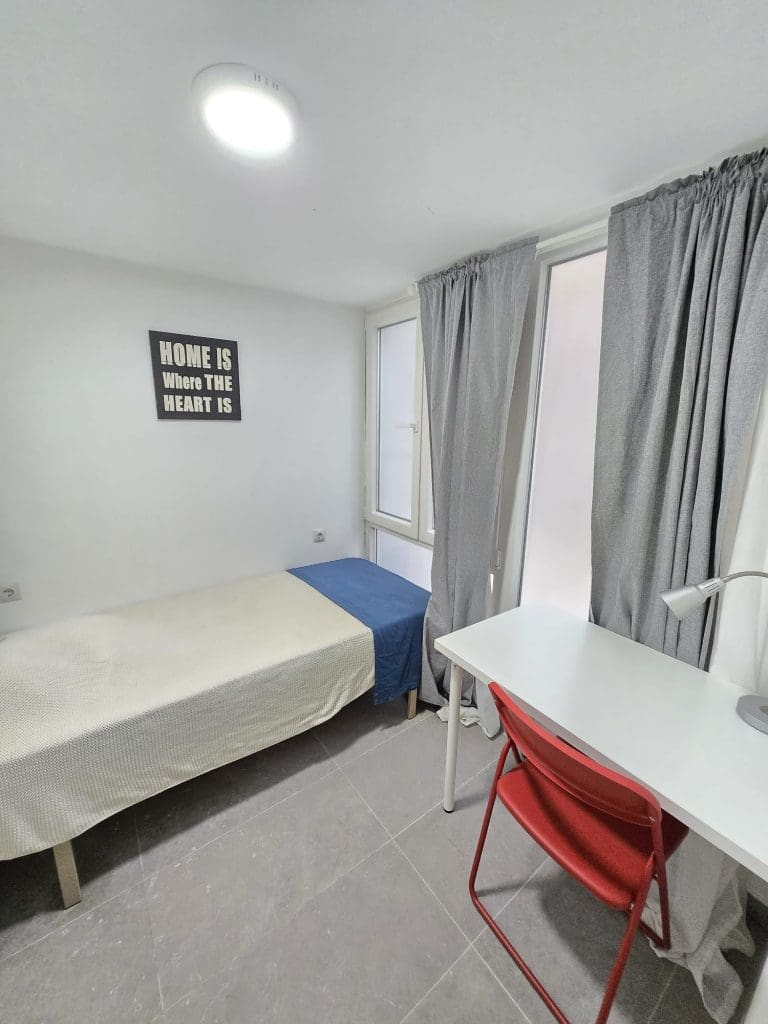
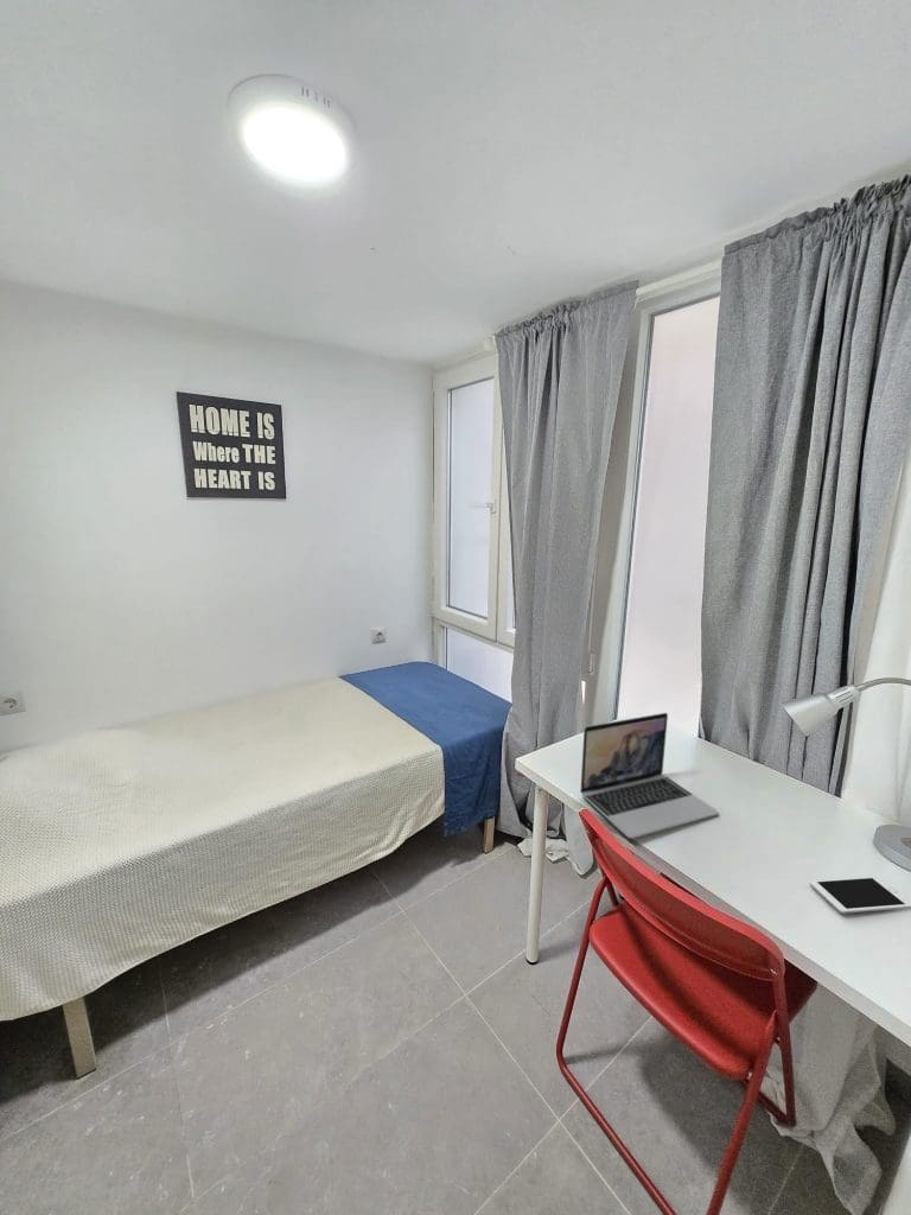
+ laptop [579,712,720,840]
+ cell phone [809,876,911,915]
